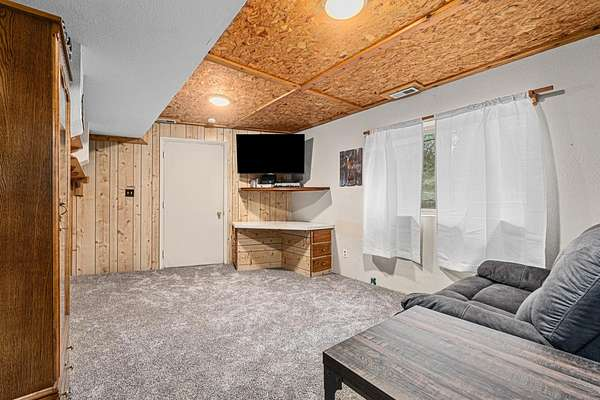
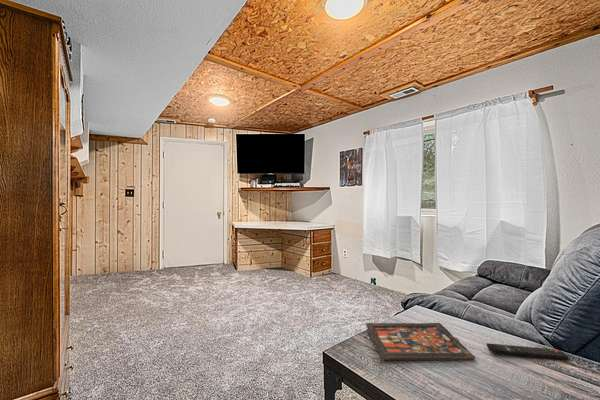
+ remote control [486,342,569,360]
+ board game [365,322,476,361]
